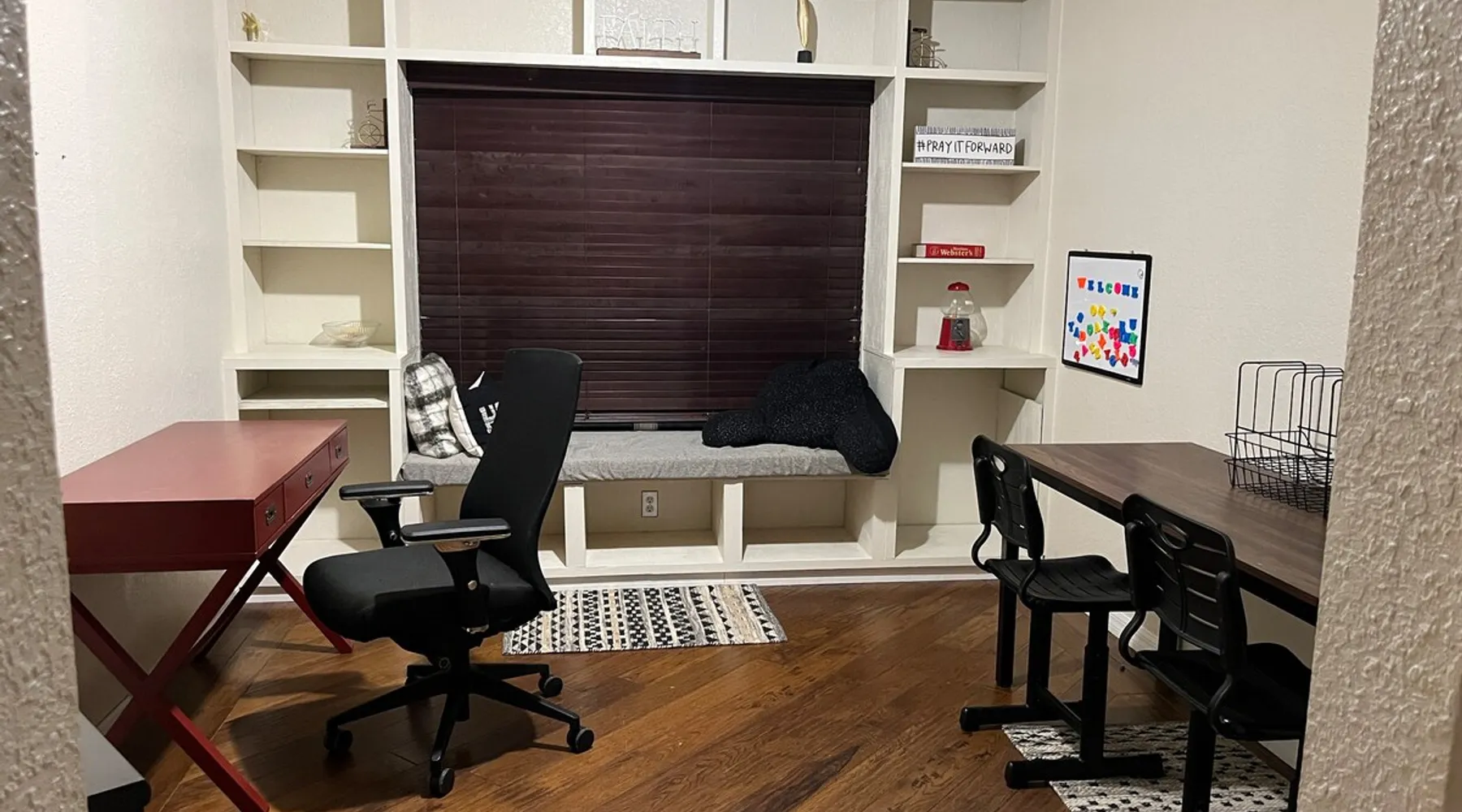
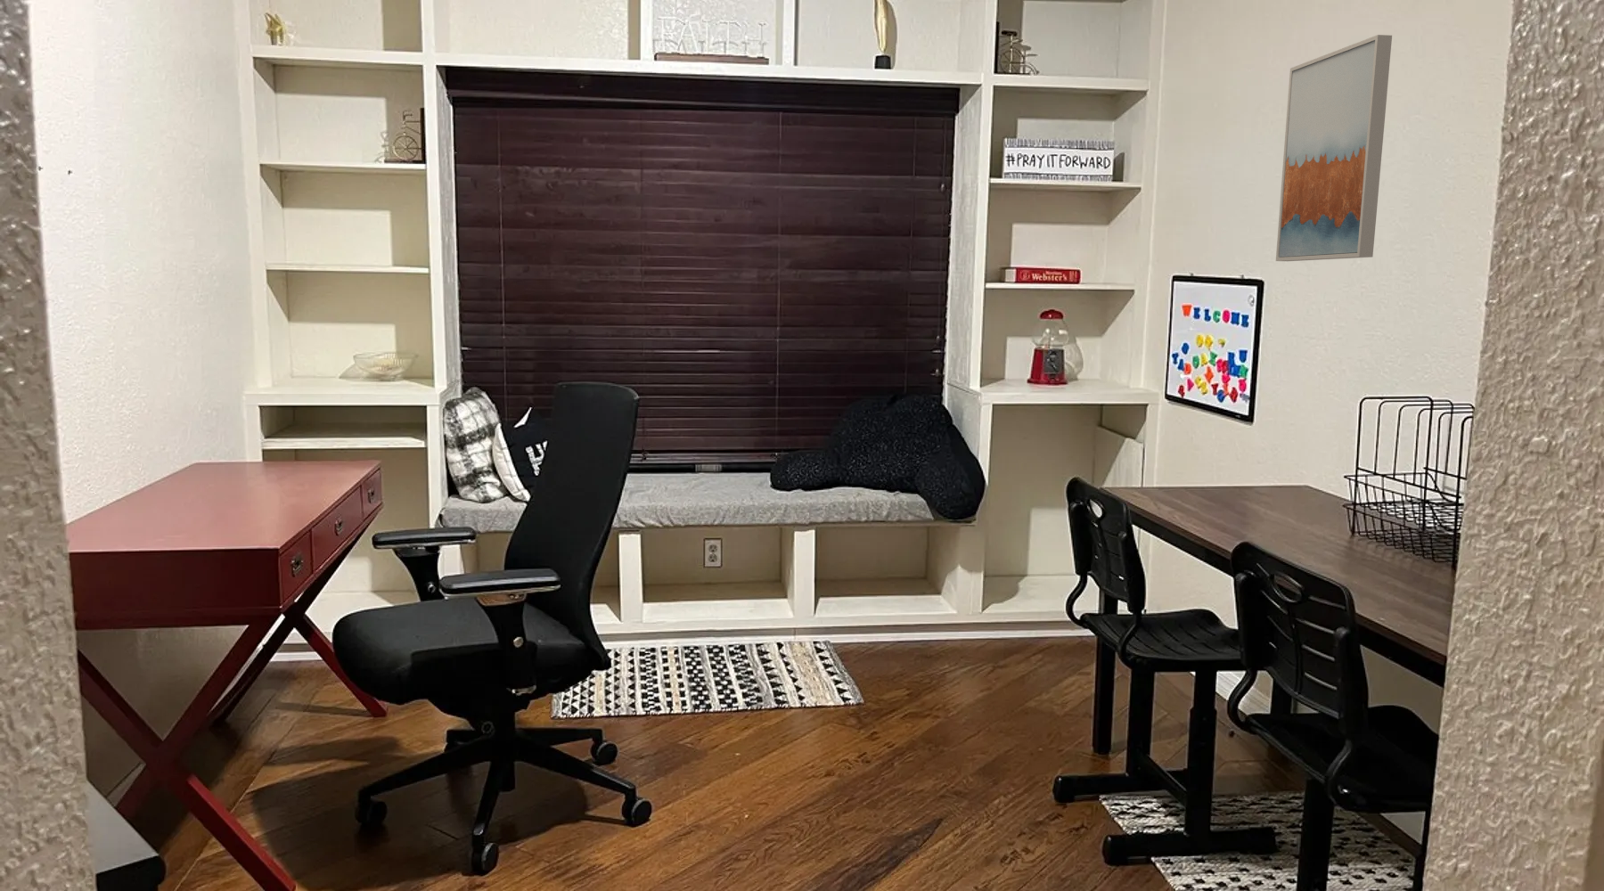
+ wall art [1275,34,1393,262]
